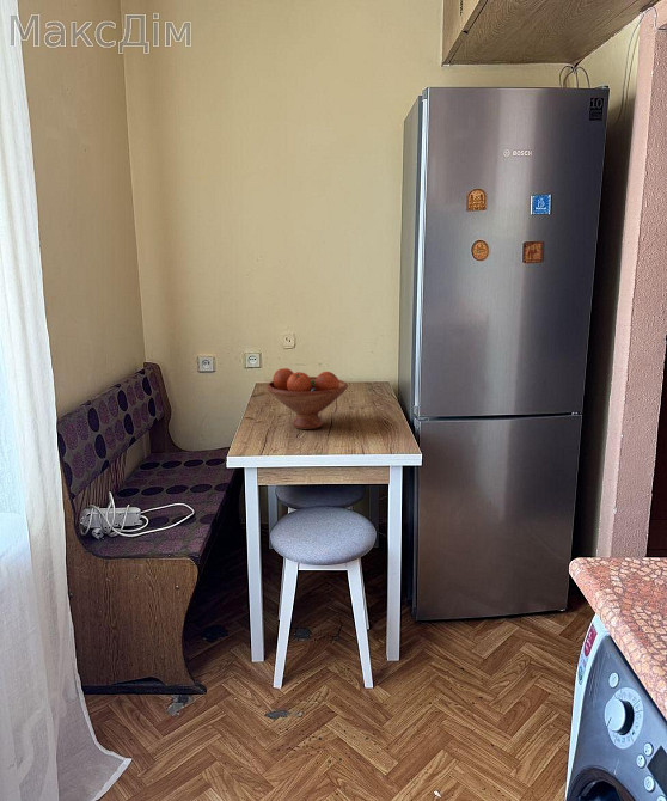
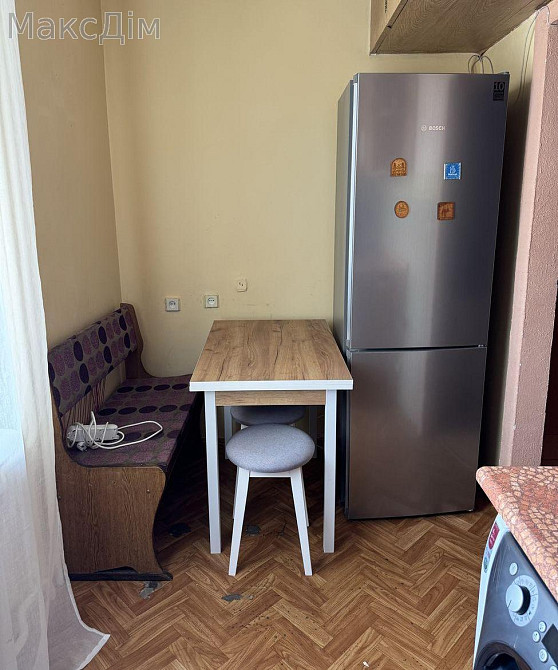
- fruit bowl [265,367,349,430]
